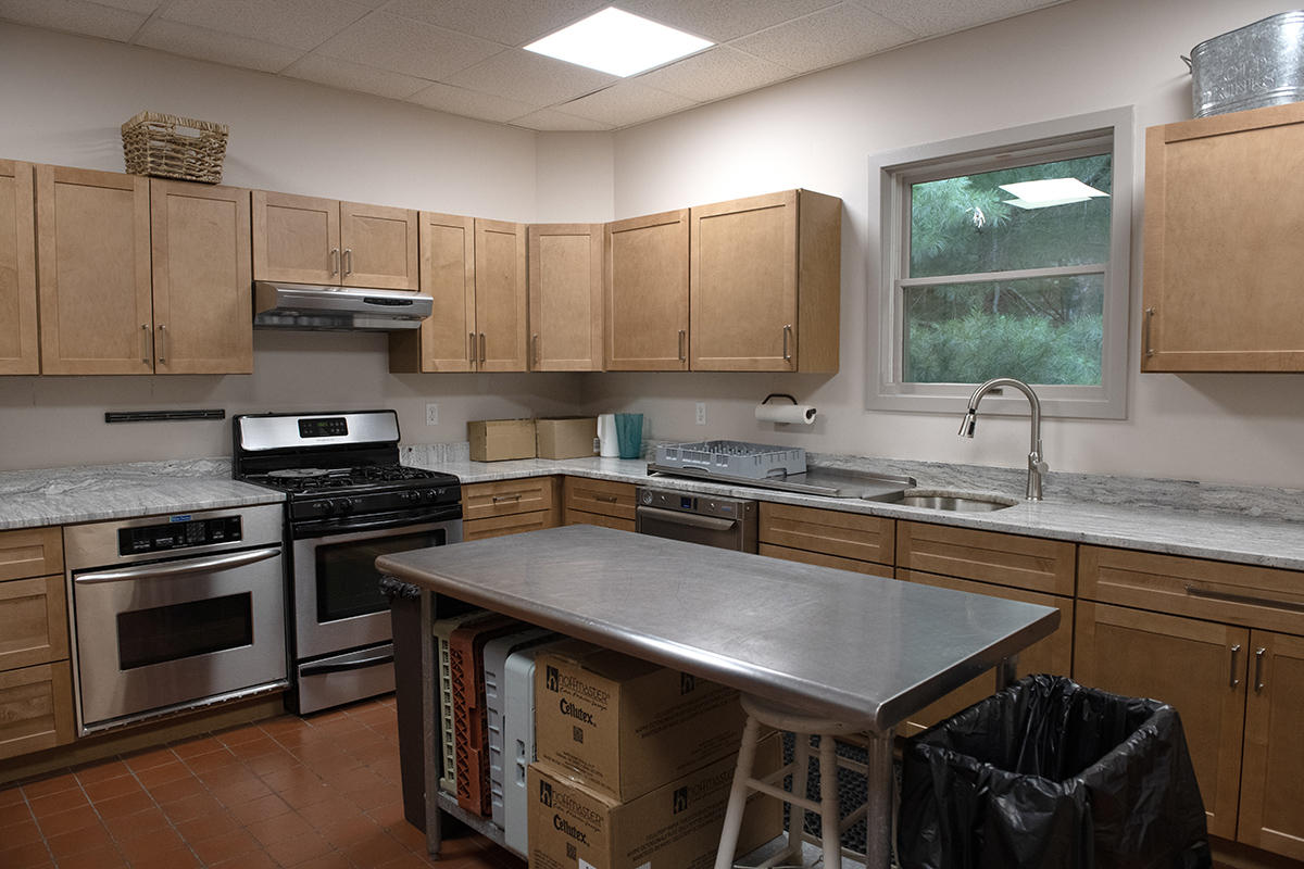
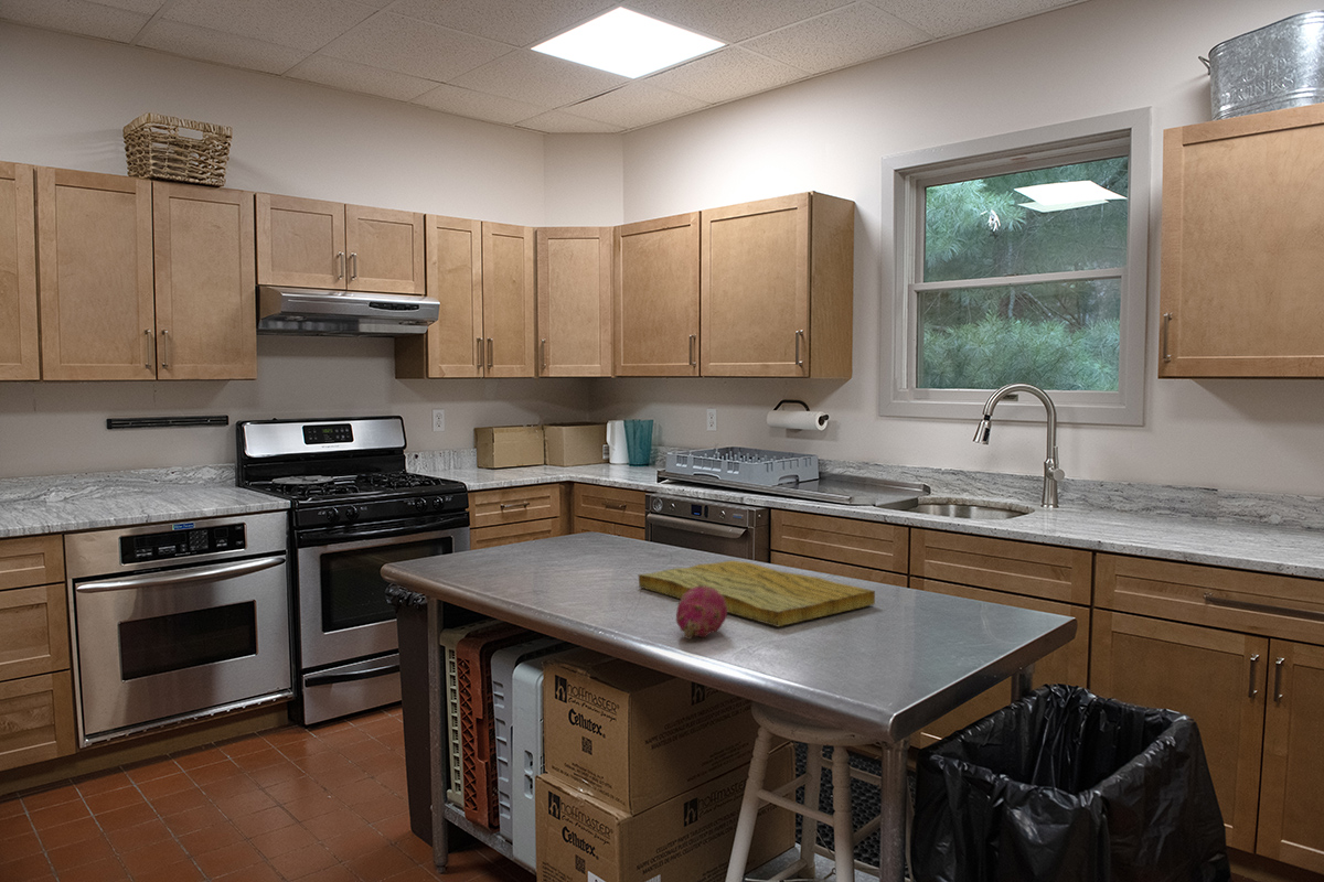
+ cutting board [638,560,876,627]
+ fruit [675,584,728,641]
